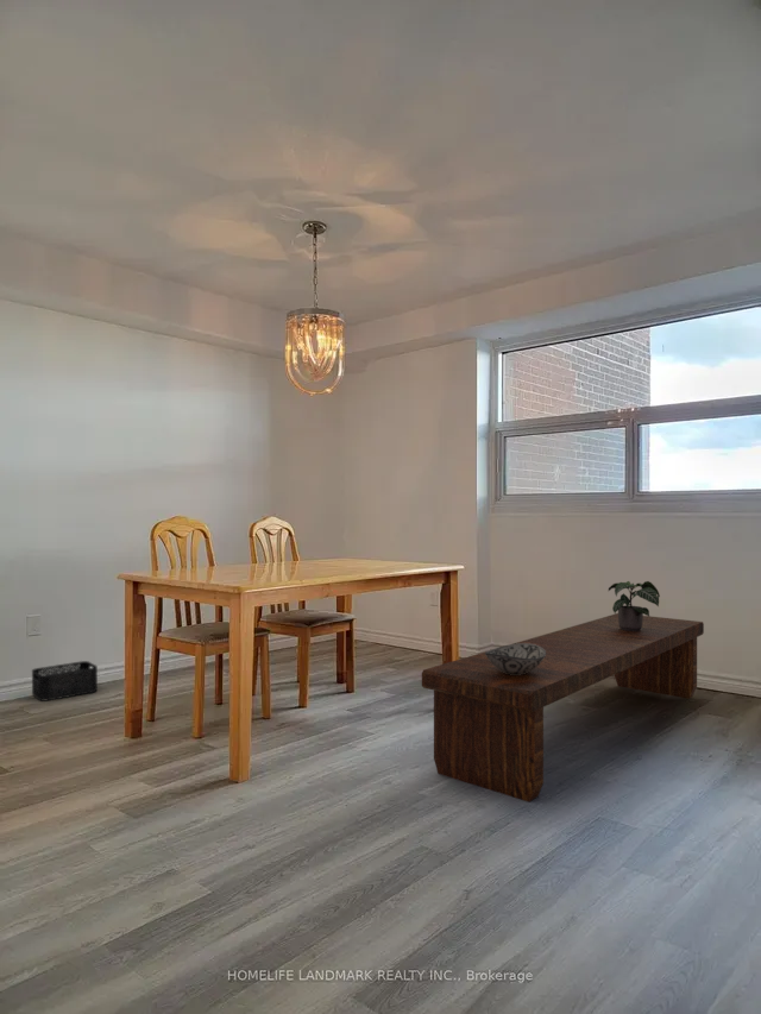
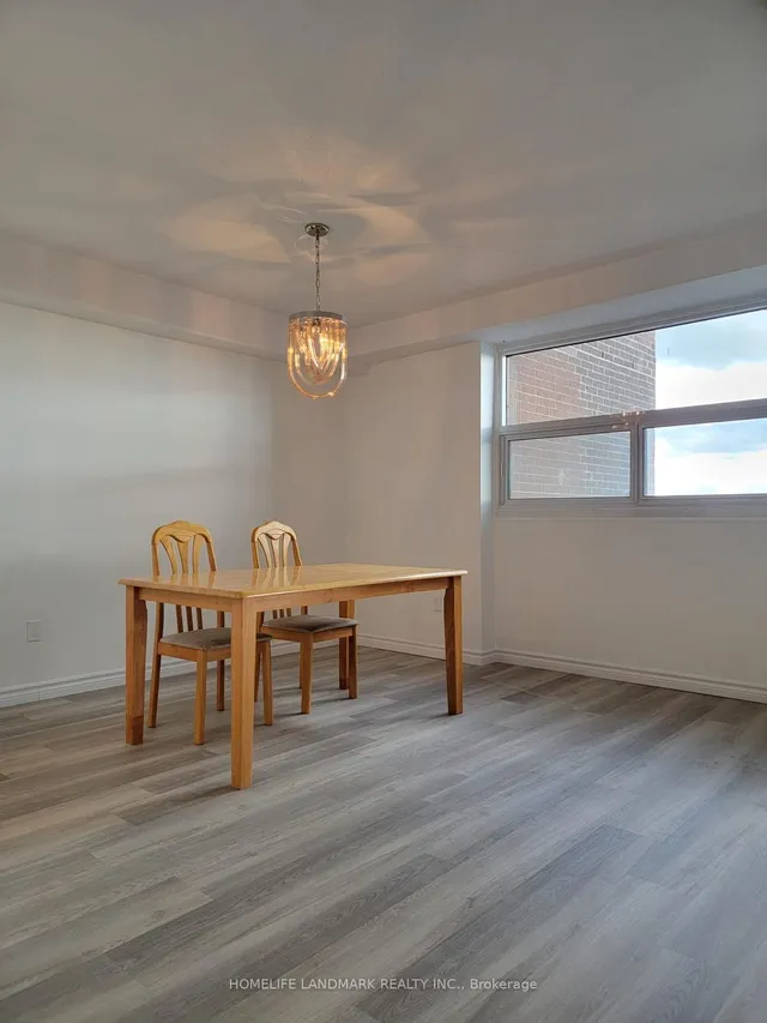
- decorative bowl [484,642,546,675]
- storage bin [31,660,99,703]
- bench [421,612,705,804]
- potted plant [608,580,661,631]
